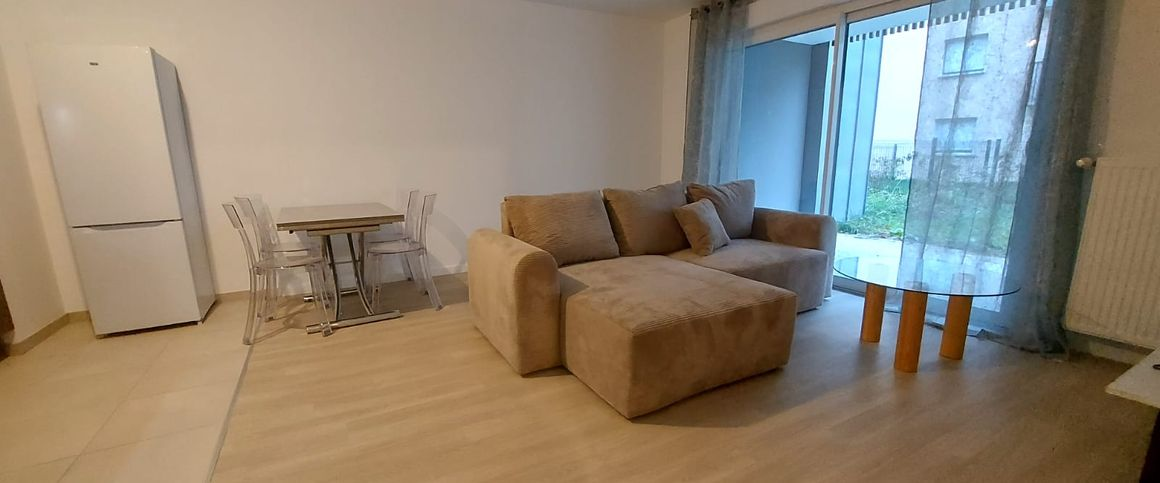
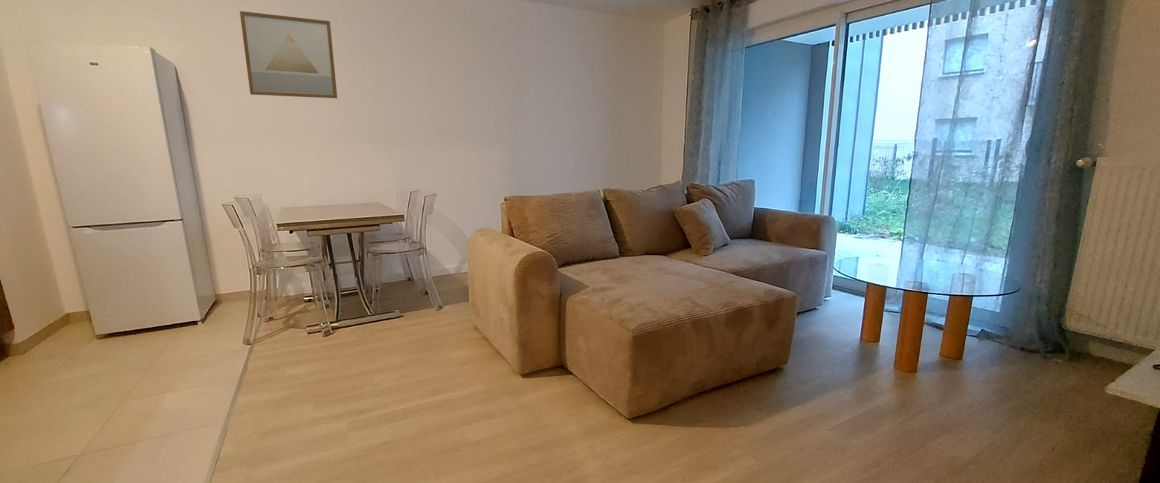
+ wall art [239,10,338,99]
